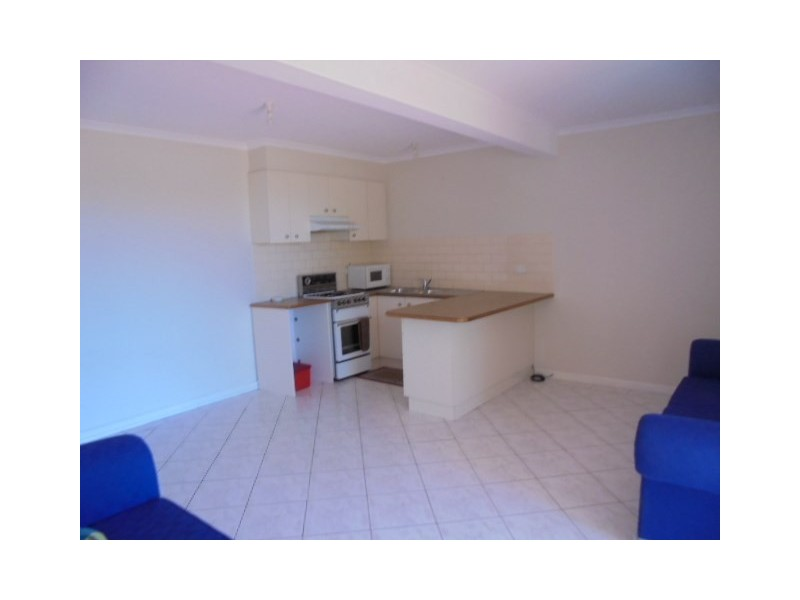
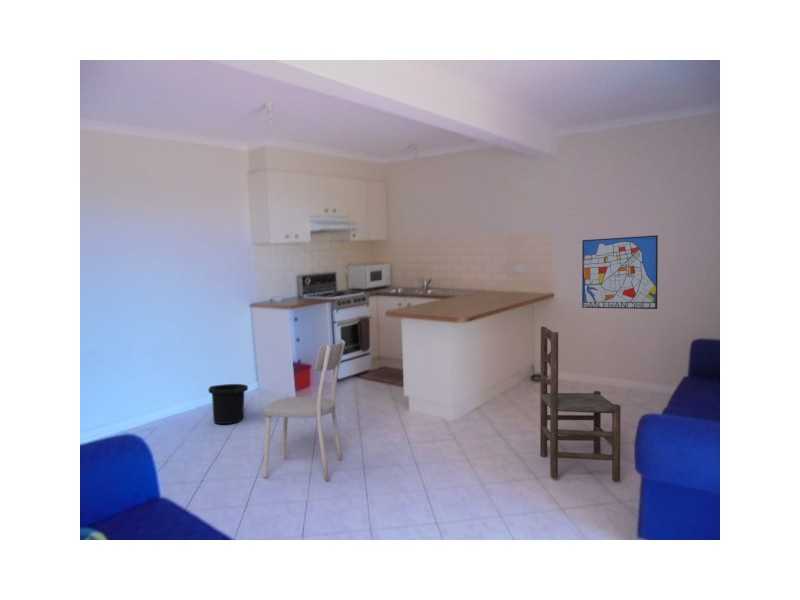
+ wall art [581,234,659,310]
+ dining chair [262,339,346,481]
+ dining chair [539,325,622,482]
+ trash can [207,383,249,425]
